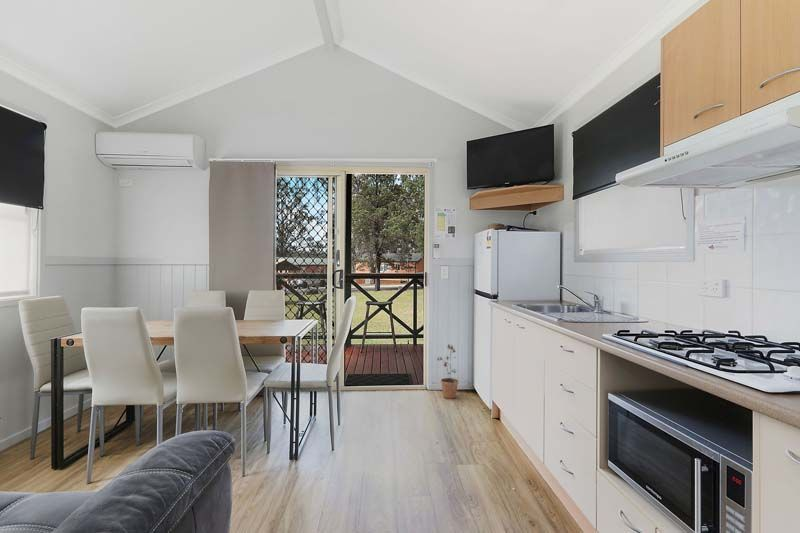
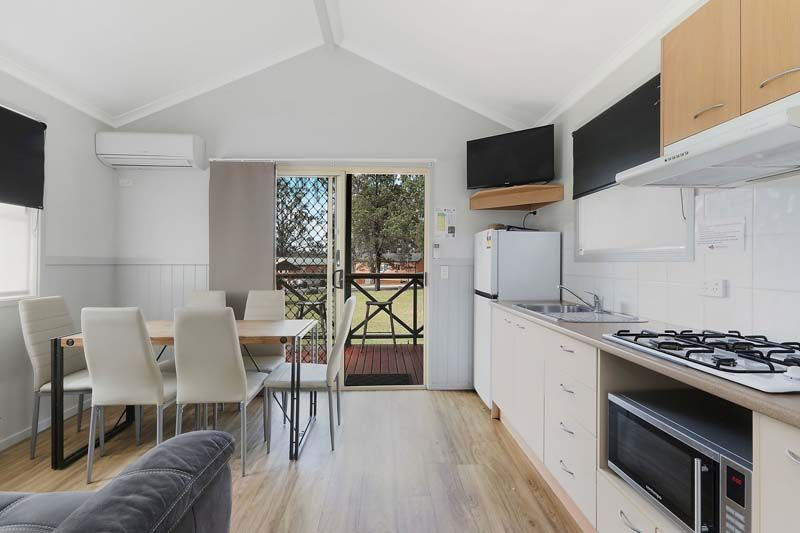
- potted plant [436,343,459,400]
